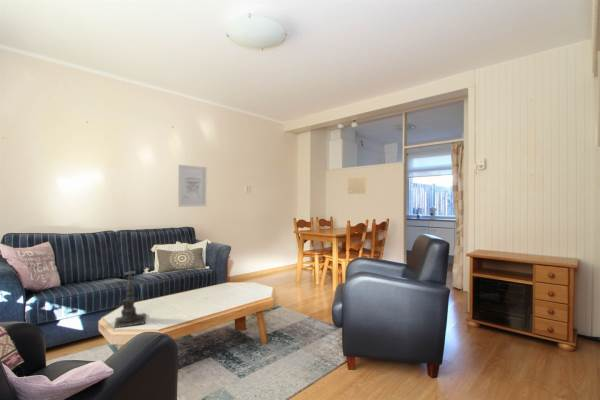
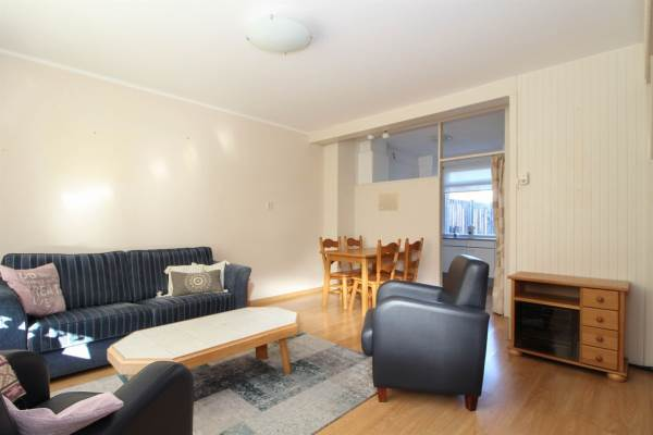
- wall art [177,164,208,208]
- candle holder [113,268,146,329]
